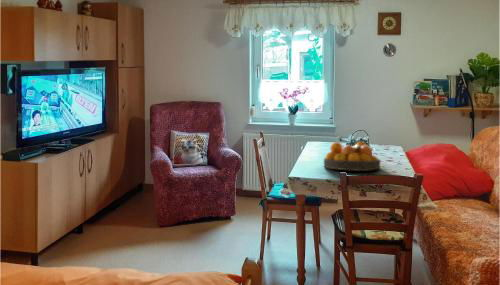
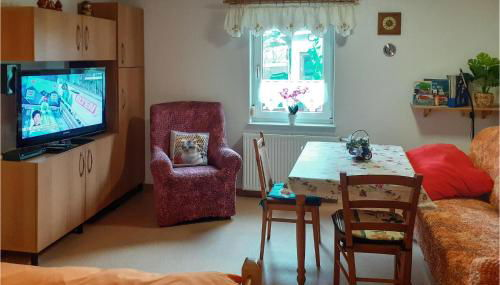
- fruit bowl [323,141,382,172]
